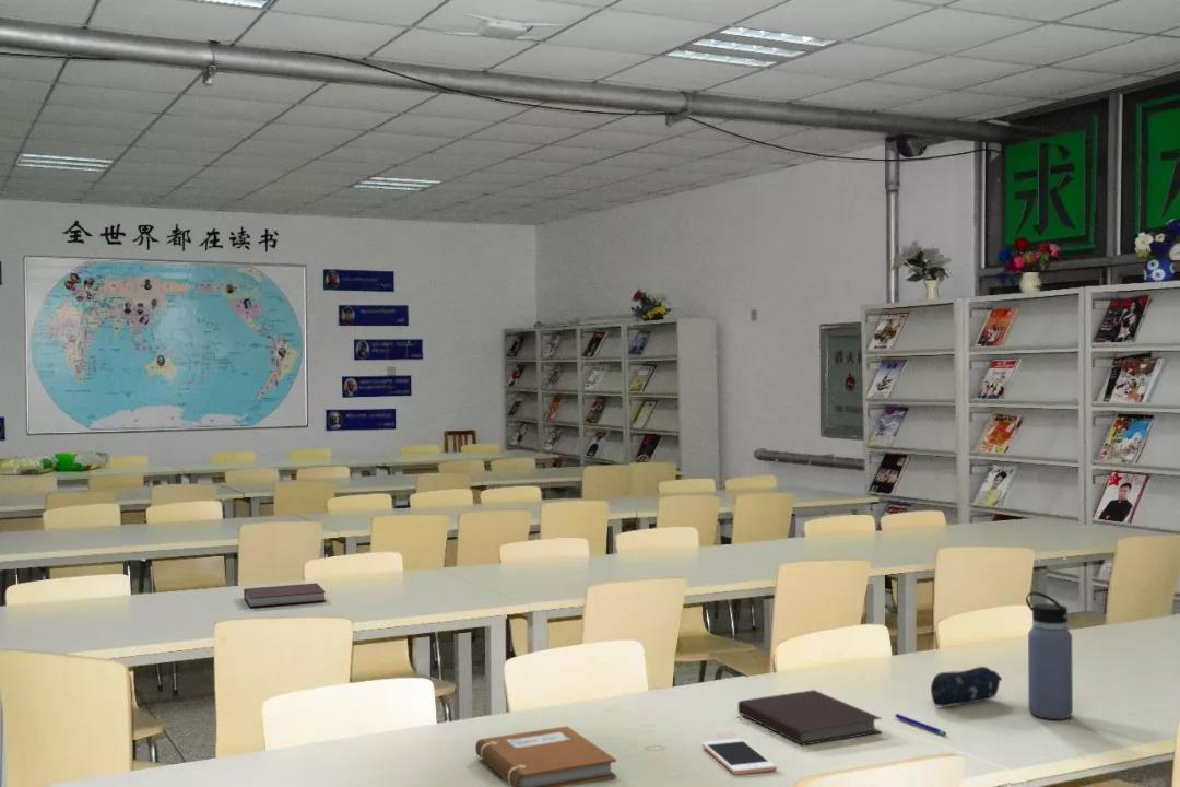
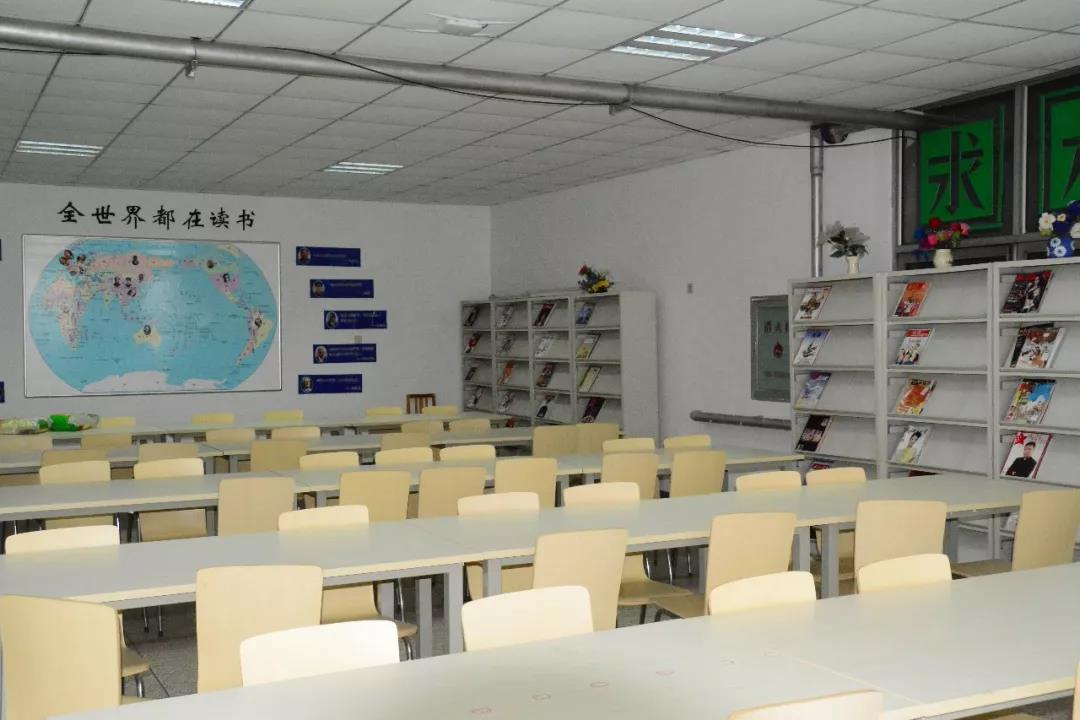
- notebook [474,725,617,787]
- water bottle [1025,591,1074,720]
- pencil case [930,666,1003,707]
- pen [895,713,947,737]
- cell phone [701,738,777,776]
- notebook [243,582,327,609]
- notebook [736,689,883,745]
